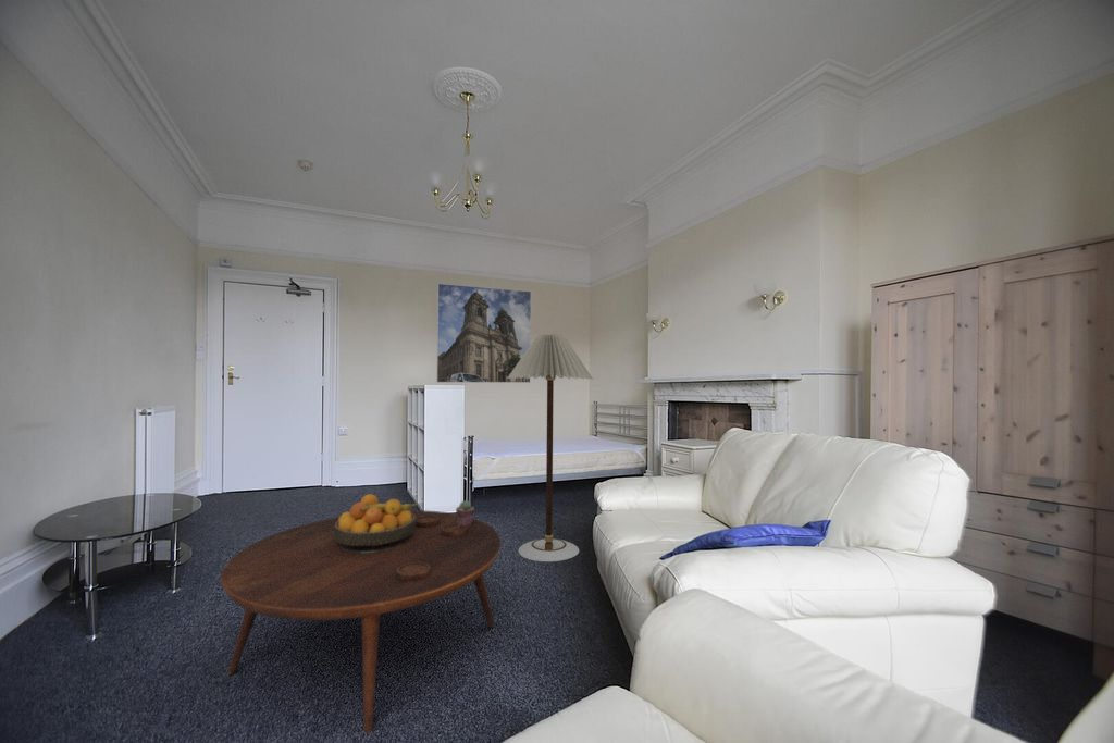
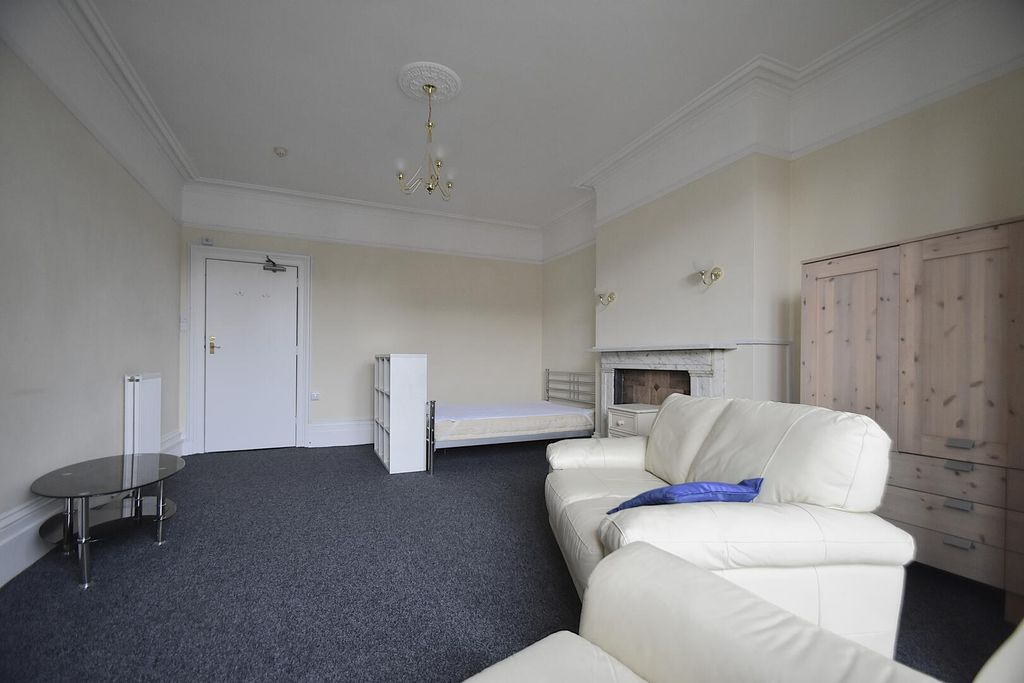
- floor lamp [507,333,594,562]
- coffee table [220,509,502,734]
- potted succulent [455,499,475,528]
- fruit bowl [334,493,419,546]
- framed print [435,283,532,384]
